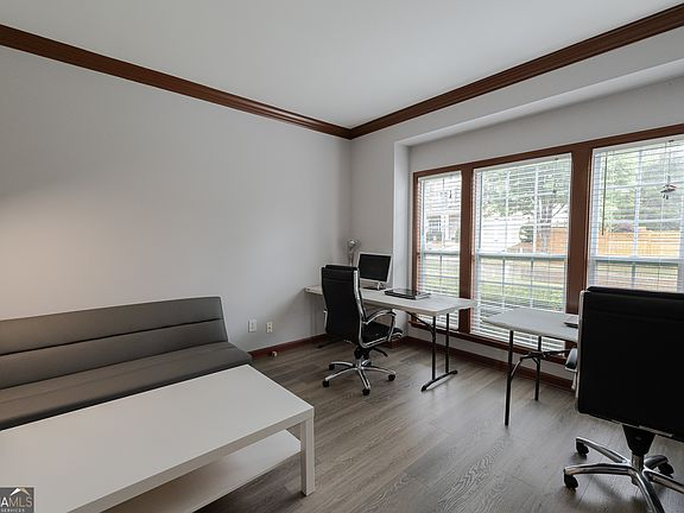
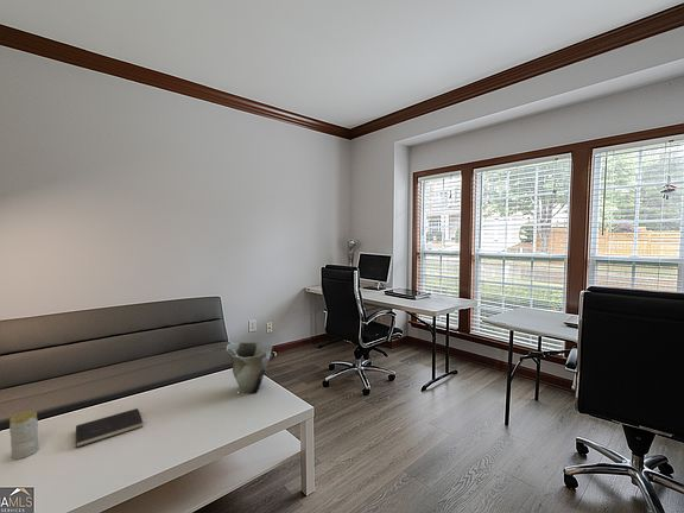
+ hardcover book [75,407,144,449]
+ candle [8,410,39,460]
+ vase [226,341,273,395]
